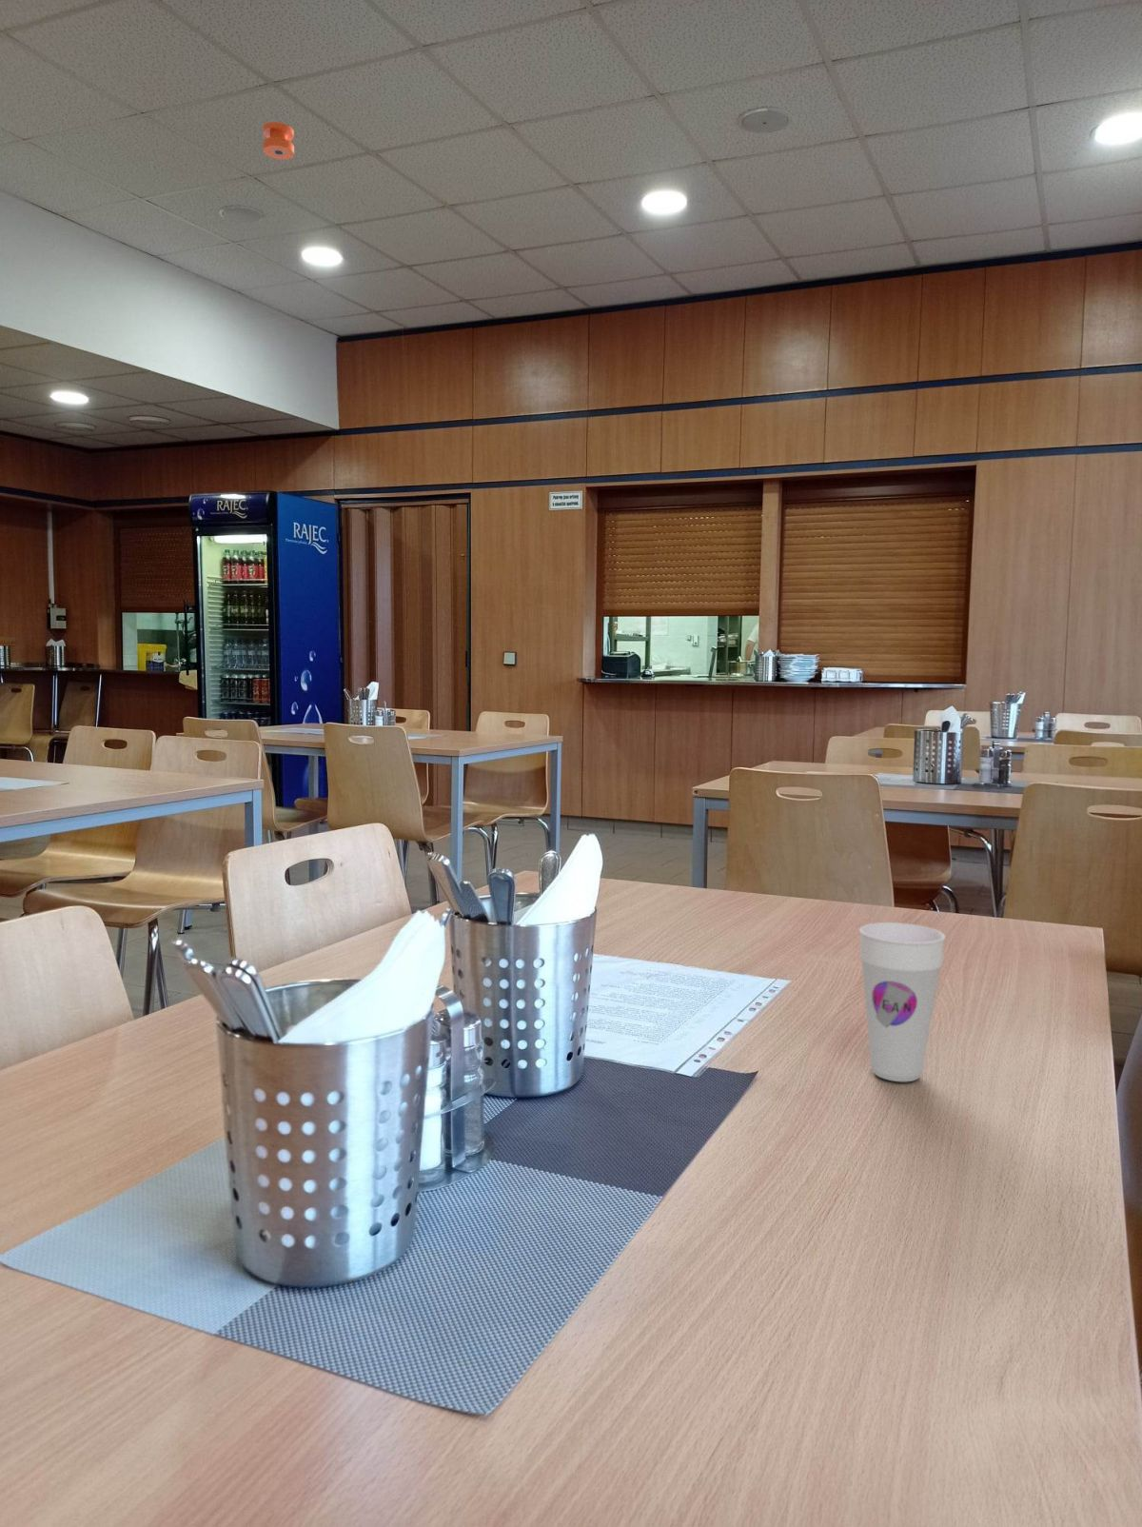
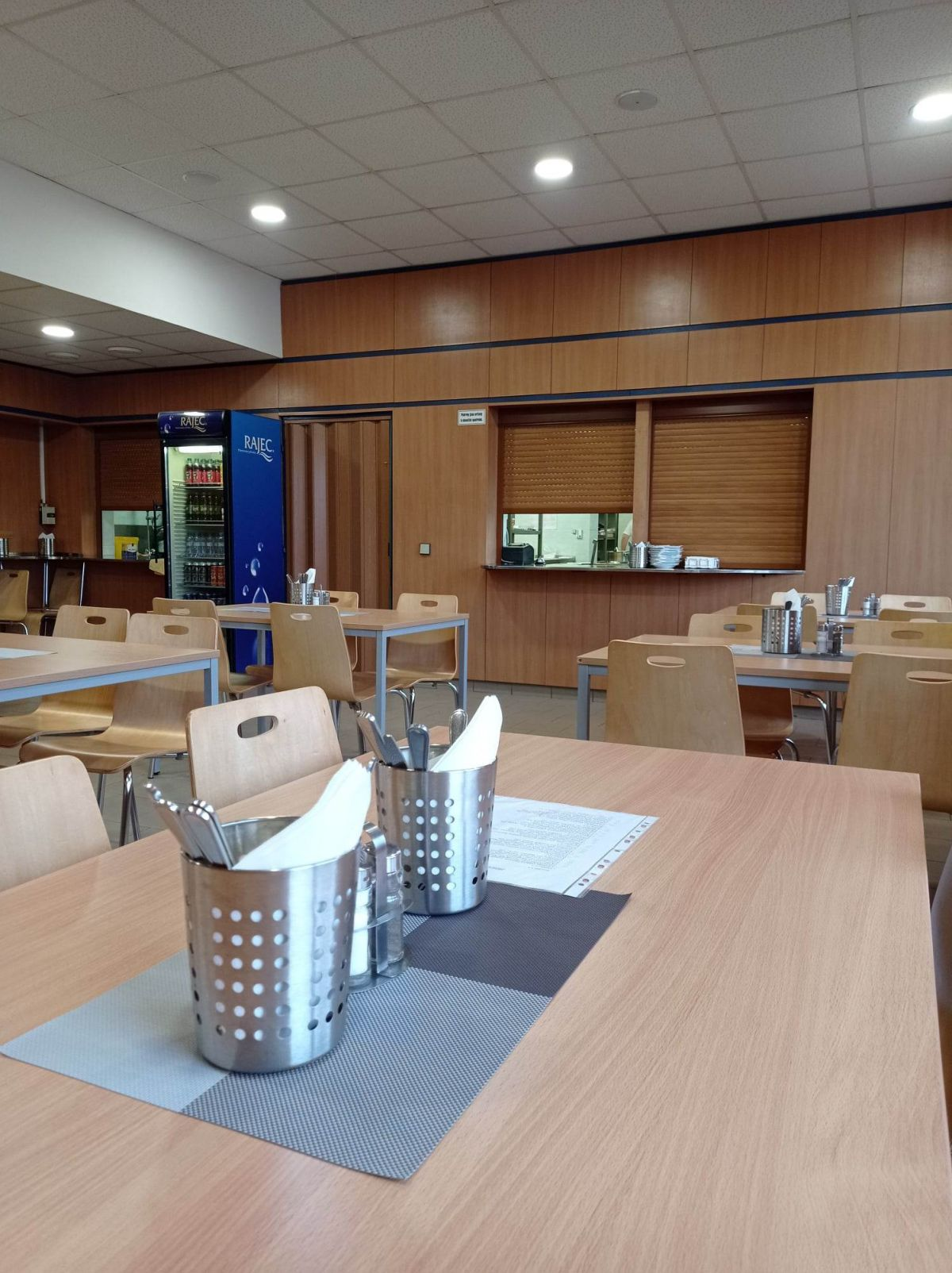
- cup [859,921,946,1082]
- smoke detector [262,121,295,161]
